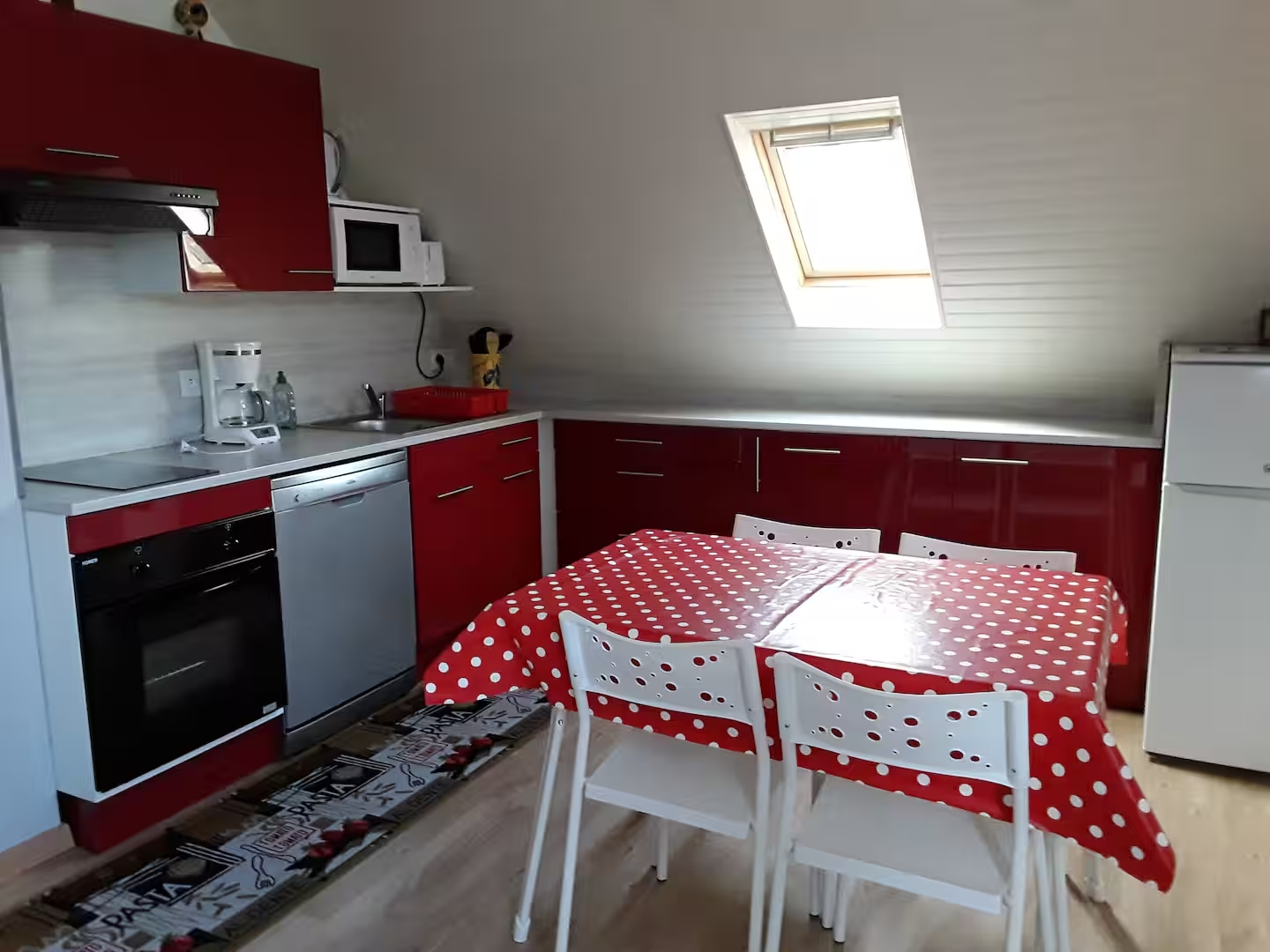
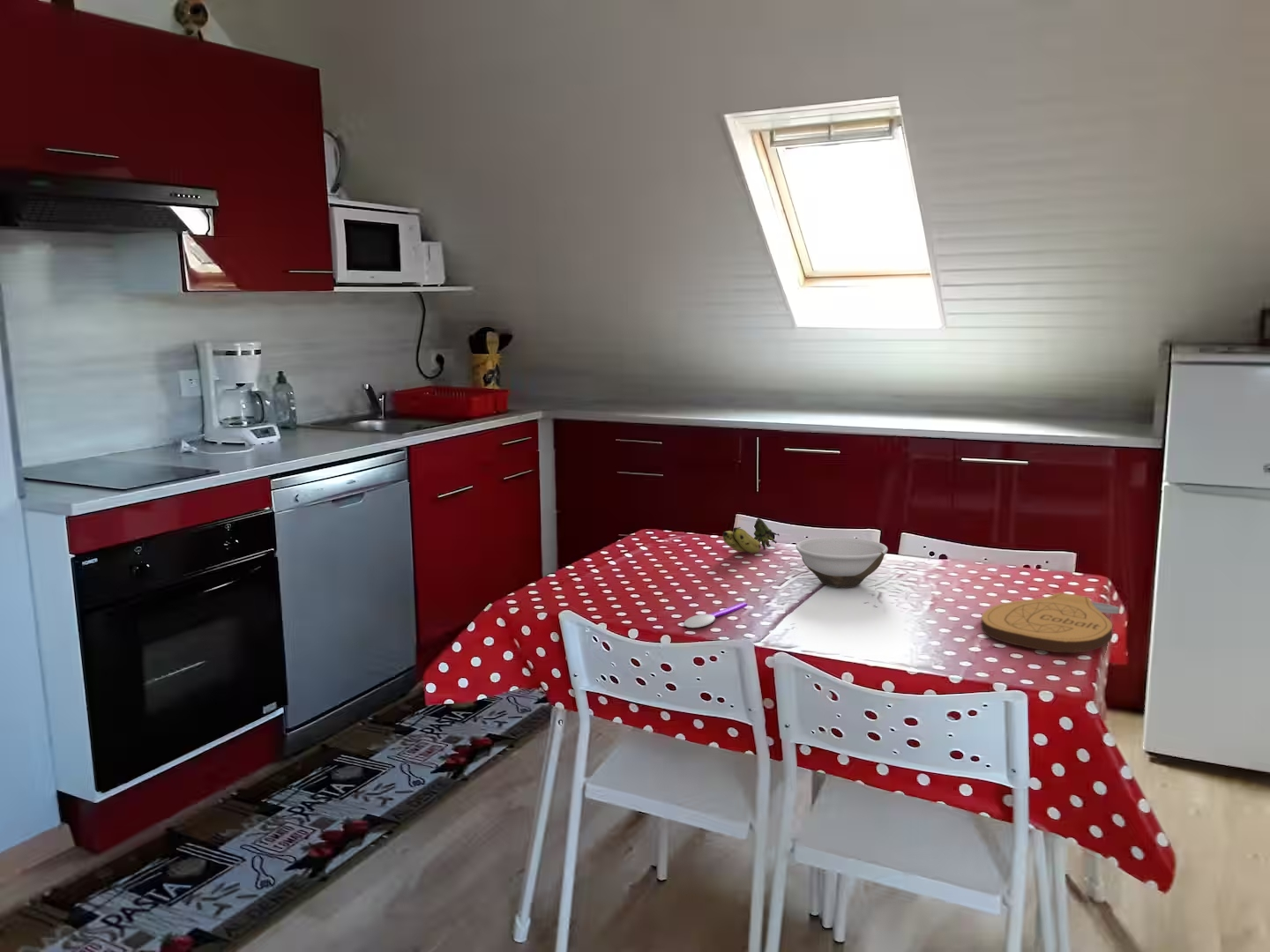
+ bowl [796,537,889,588]
+ key chain [981,592,1120,653]
+ spoon [683,602,748,628]
+ banana [722,517,781,554]
